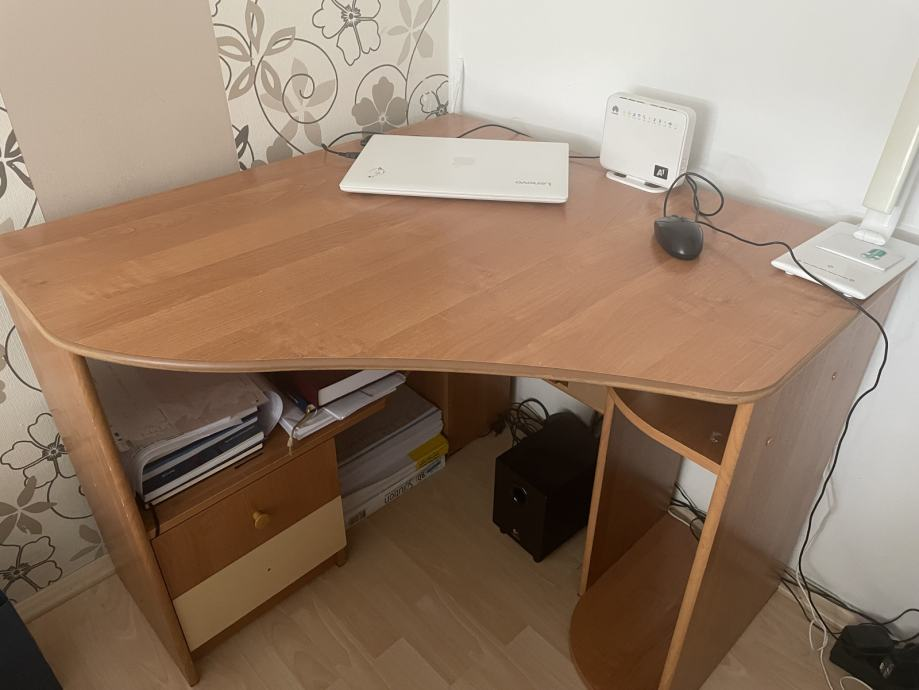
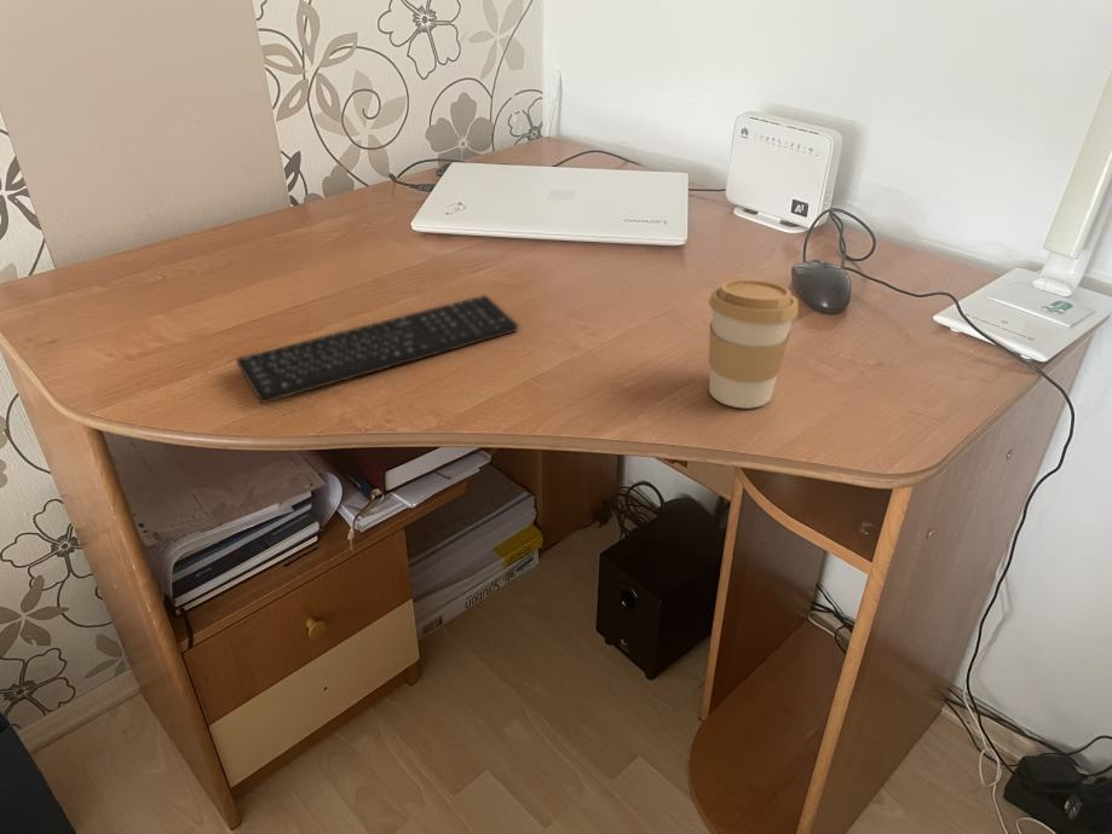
+ keyboard [235,294,519,405]
+ coffee cup [708,278,800,410]
